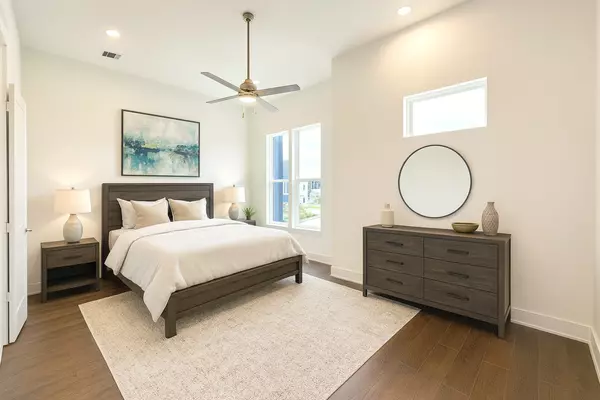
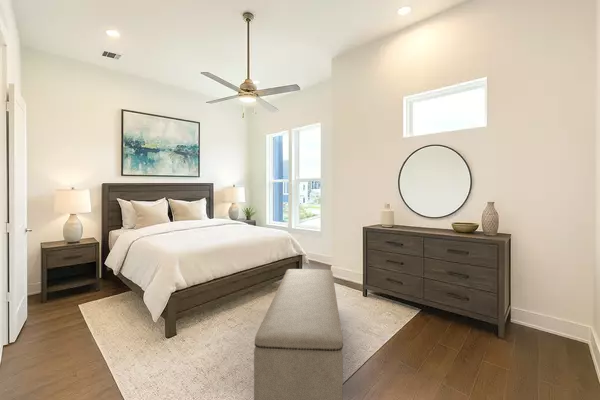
+ bench [253,268,344,400]
